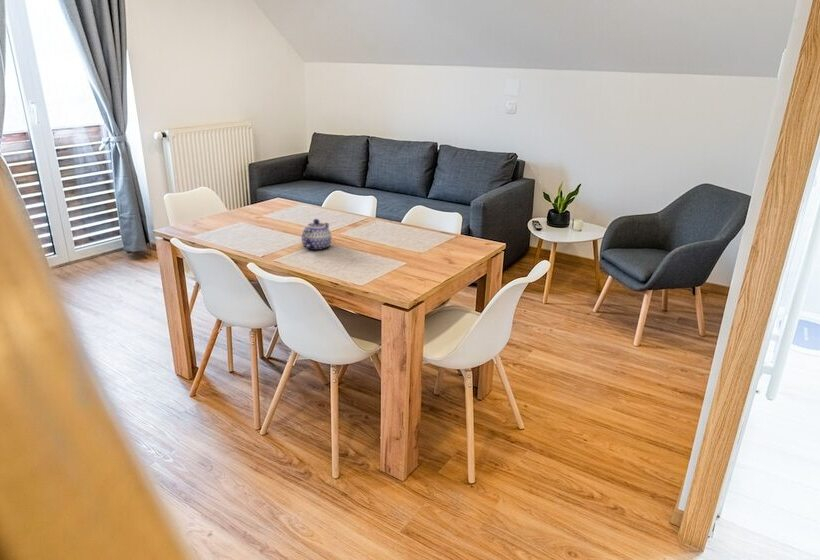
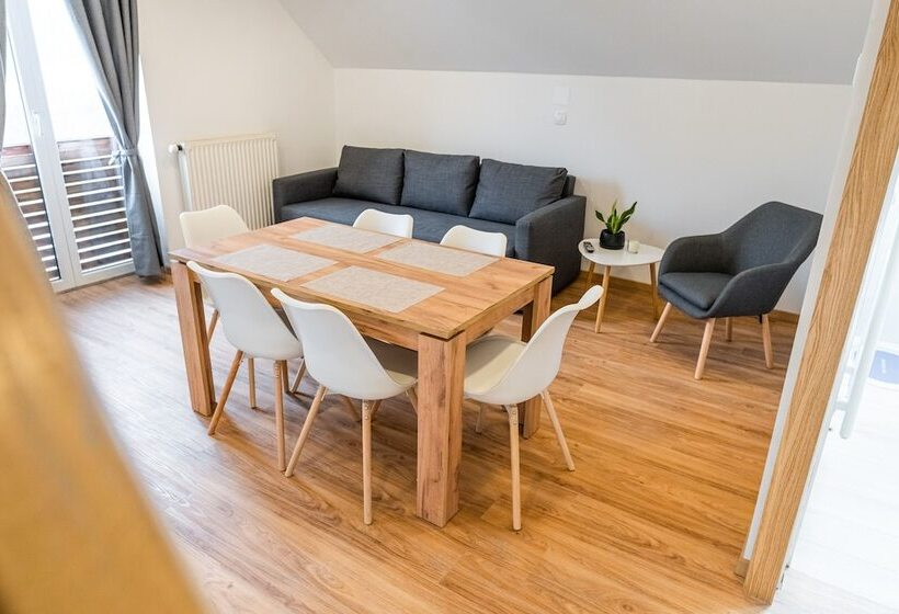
- teapot [300,218,332,251]
